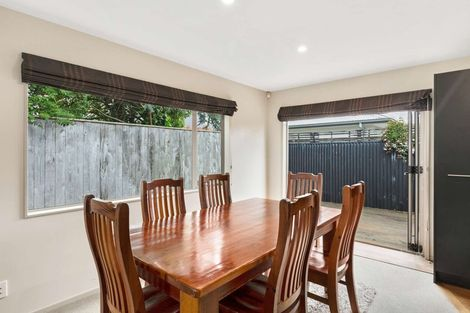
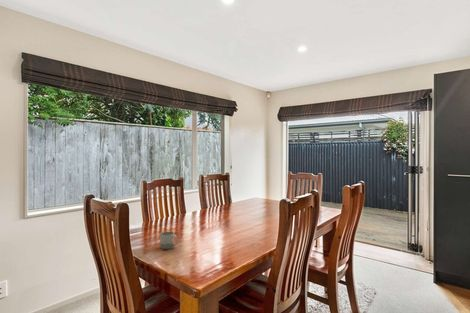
+ cup [159,231,179,250]
